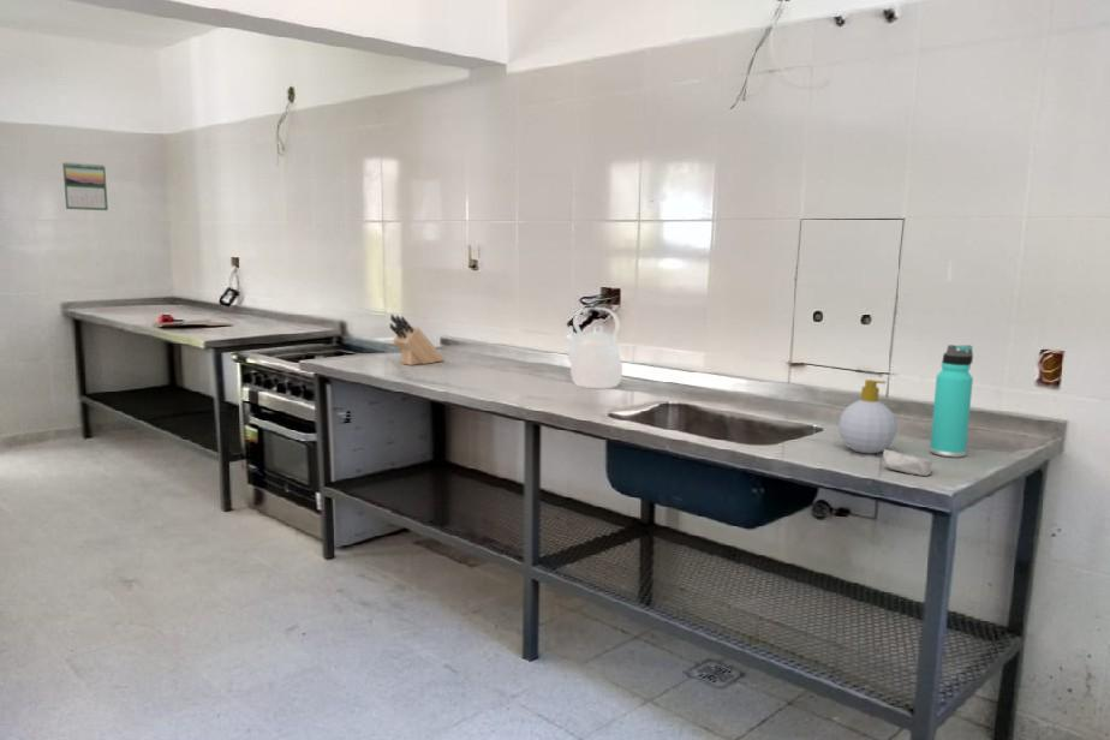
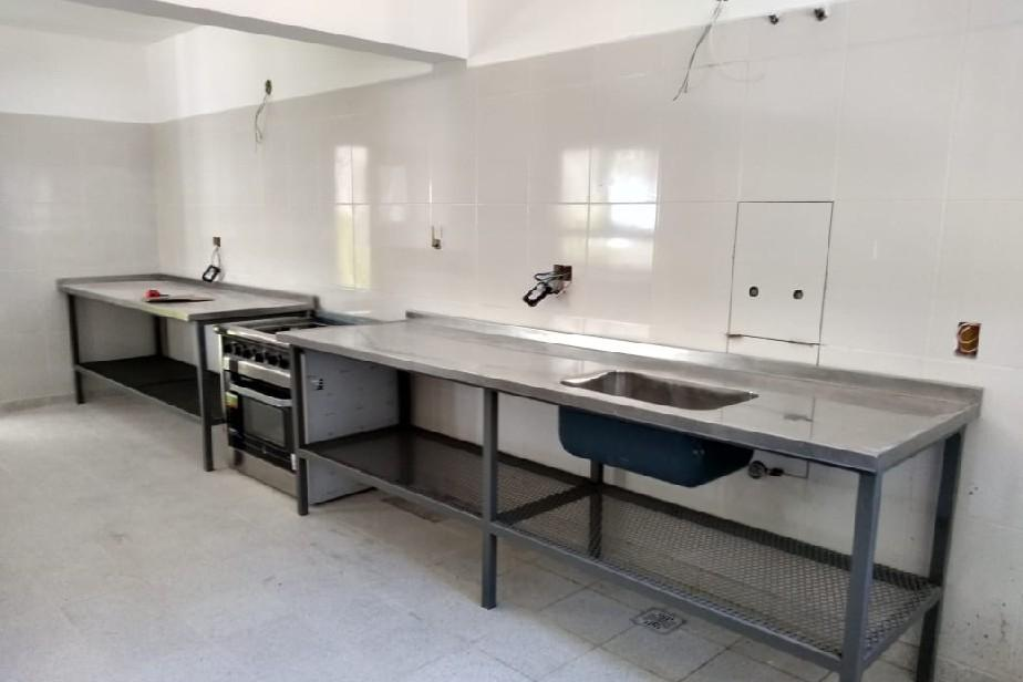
- soap bottle [837,378,899,454]
- knife block [388,314,446,366]
- kettle [563,306,623,389]
- thermos bottle [929,344,974,459]
- soap bar [882,448,933,477]
- calendar [61,161,109,211]
